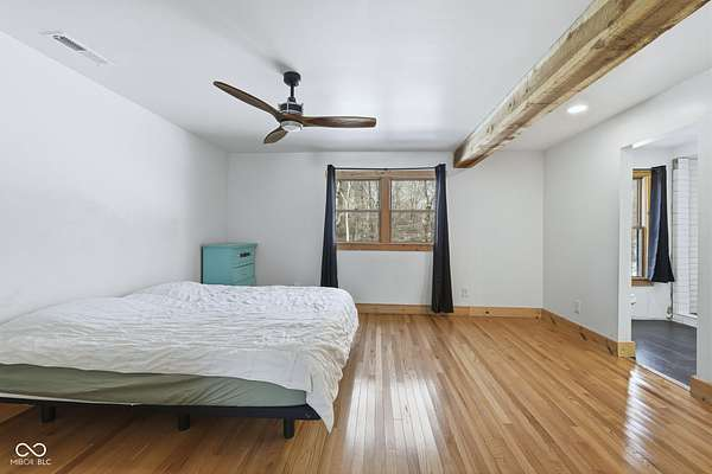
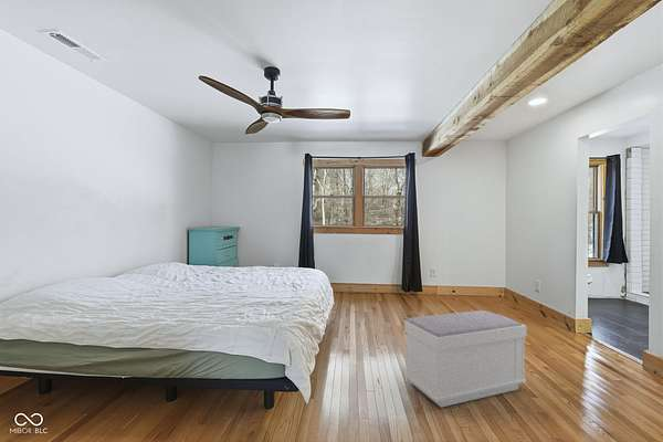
+ bench [403,309,528,409]
